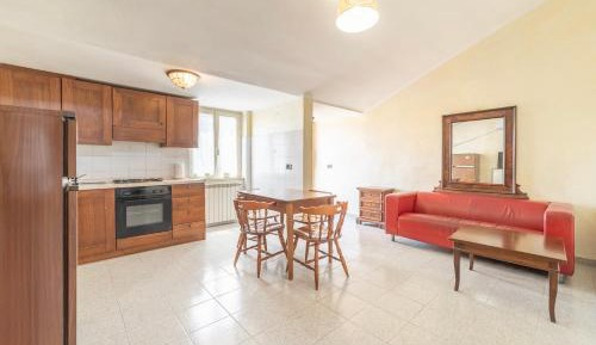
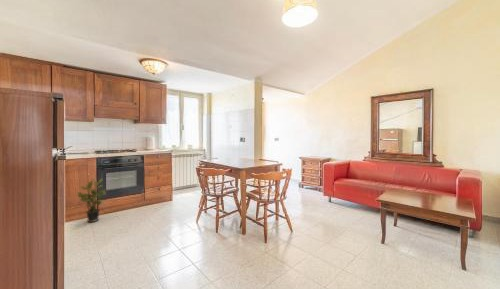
+ potted plant [76,177,107,223]
